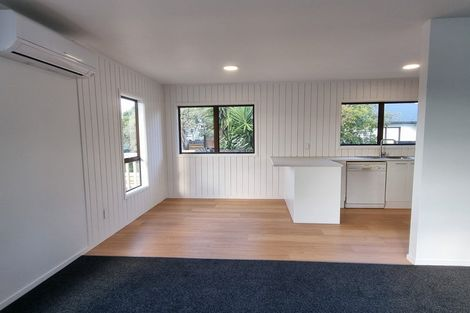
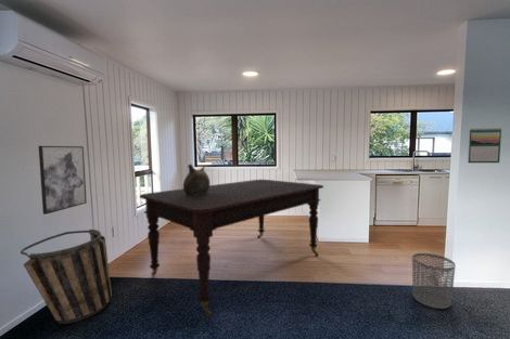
+ dining table [139,179,324,317]
+ waste bin [411,252,457,310]
+ basket [20,229,113,325]
+ wall art [38,145,88,216]
+ ceramic jug [182,164,211,195]
+ calendar [467,127,502,164]
